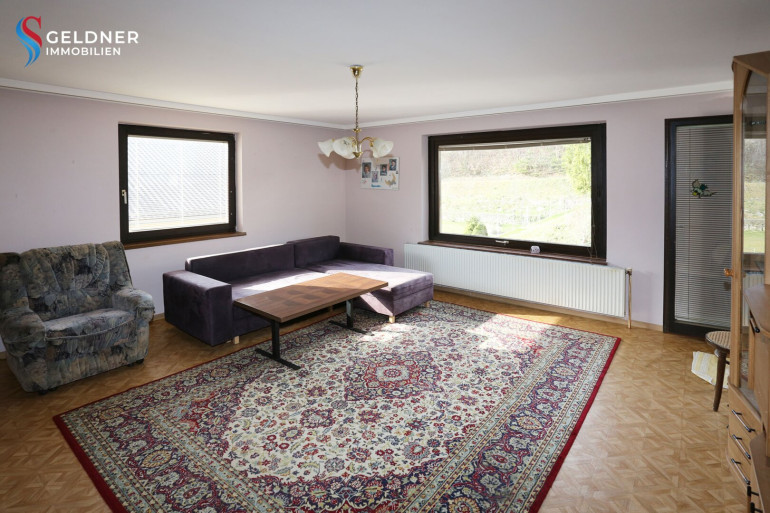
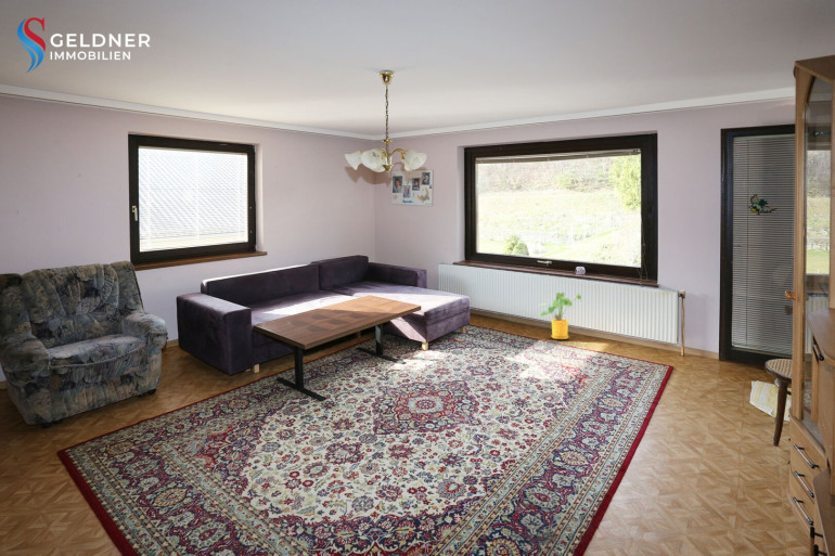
+ house plant [538,292,582,340]
